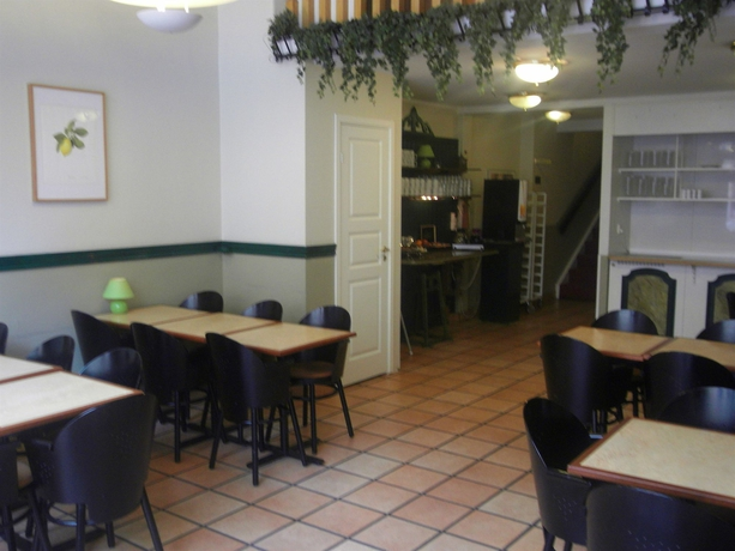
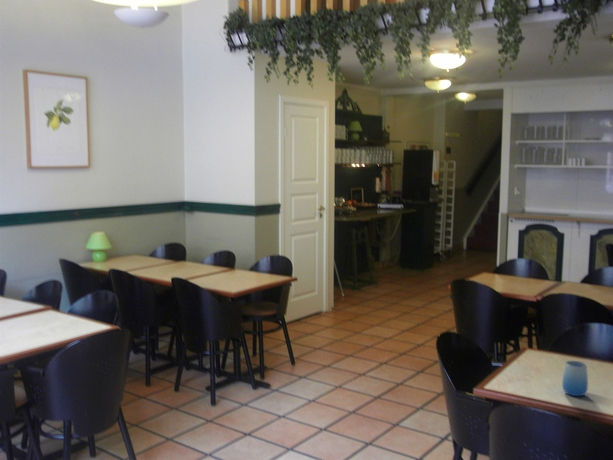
+ cup [561,360,589,397]
